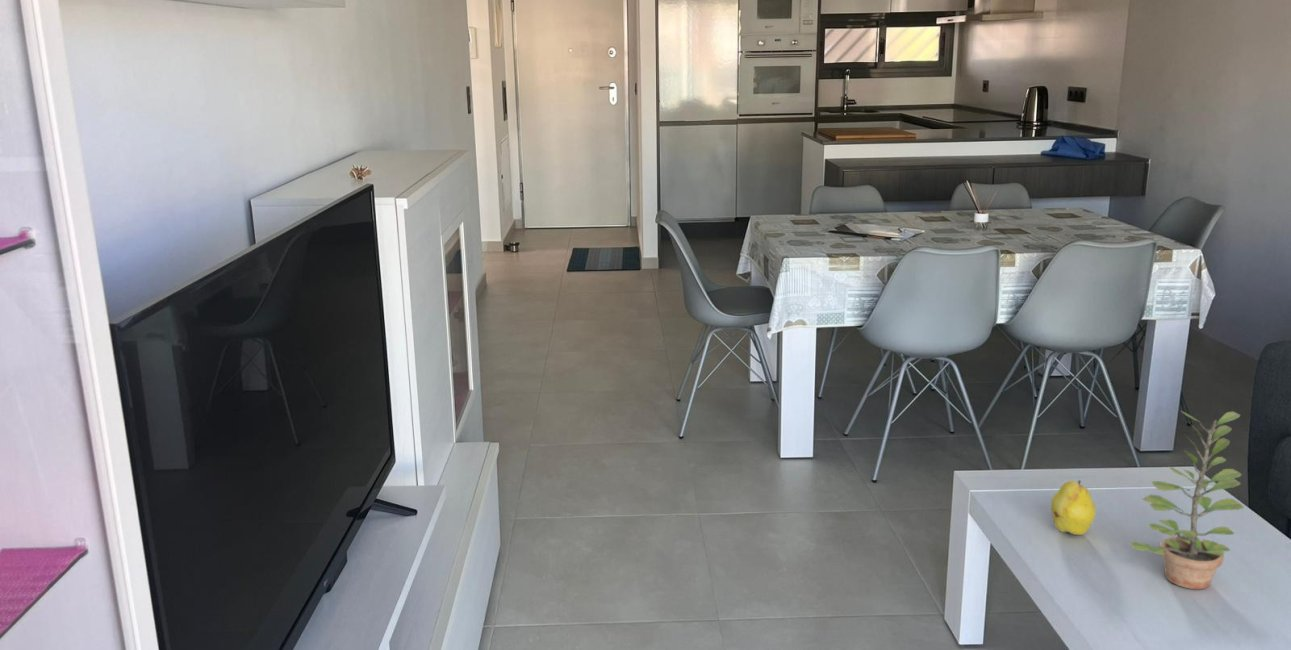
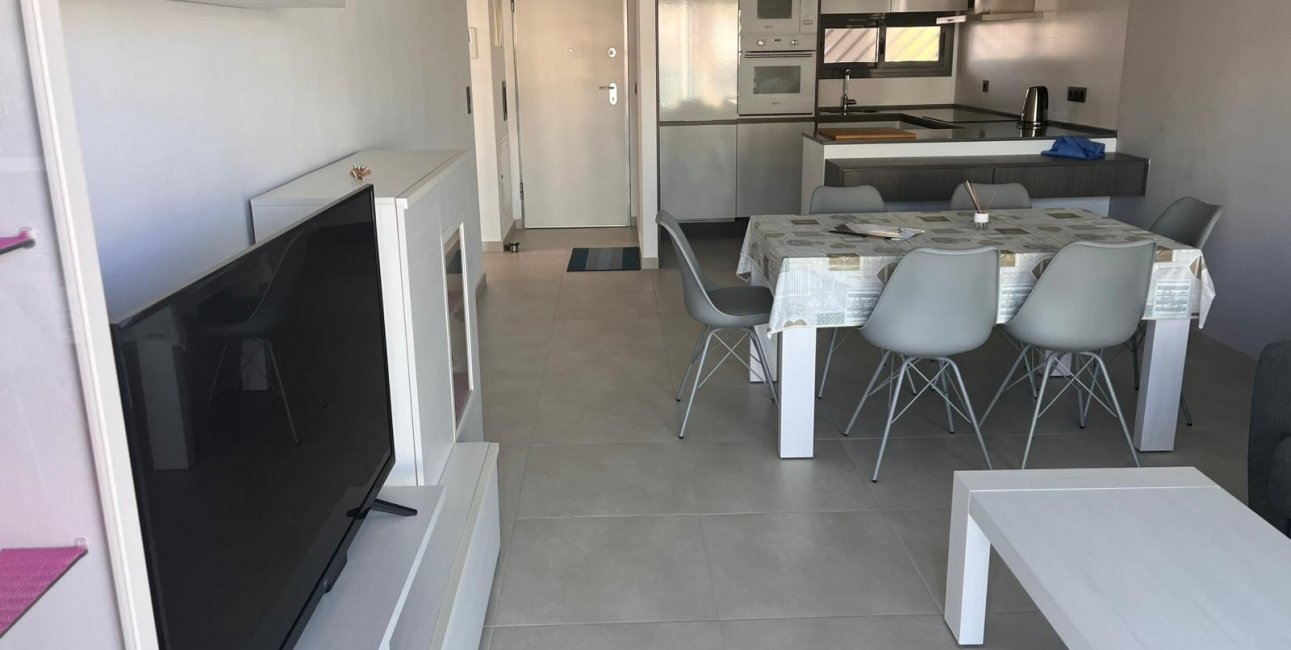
- plant [1129,410,1245,590]
- fruit [1050,479,1097,536]
